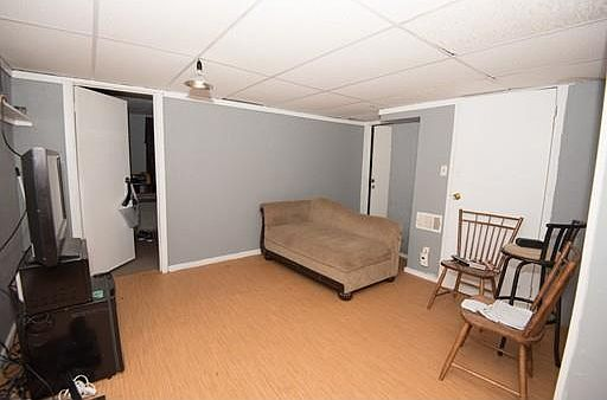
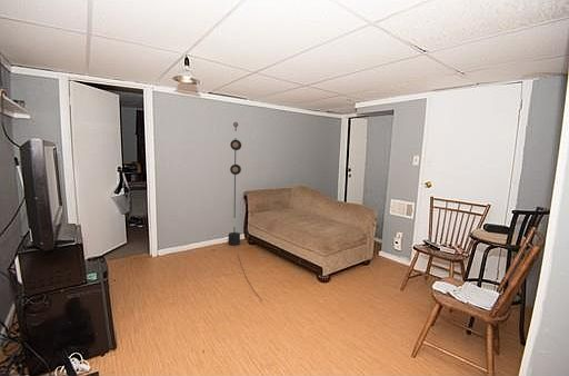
+ floor lamp [228,121,262,300]
